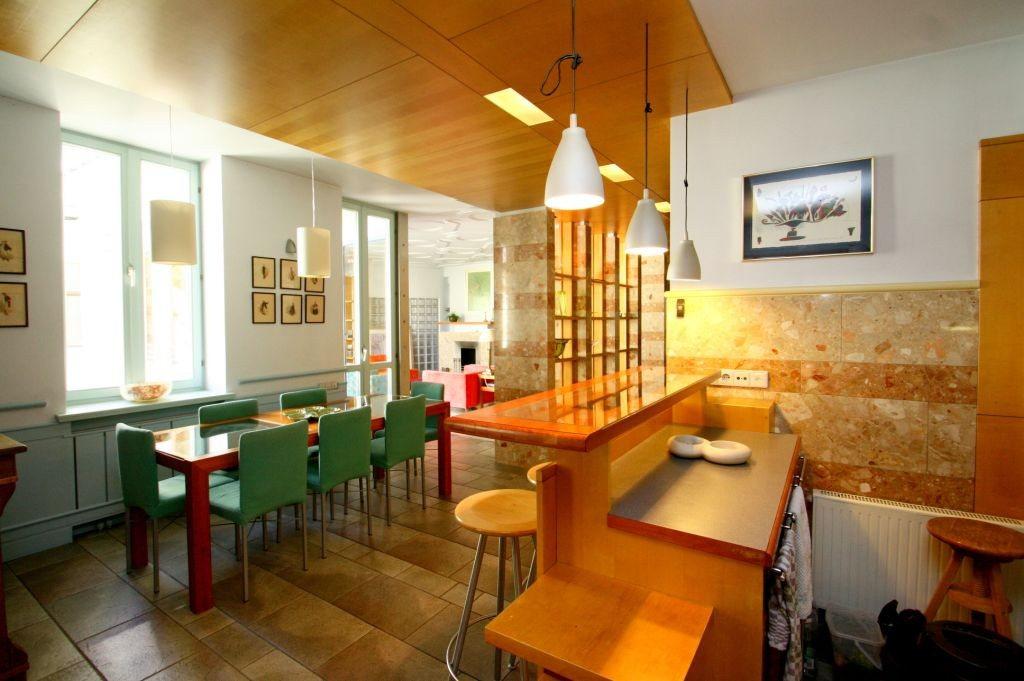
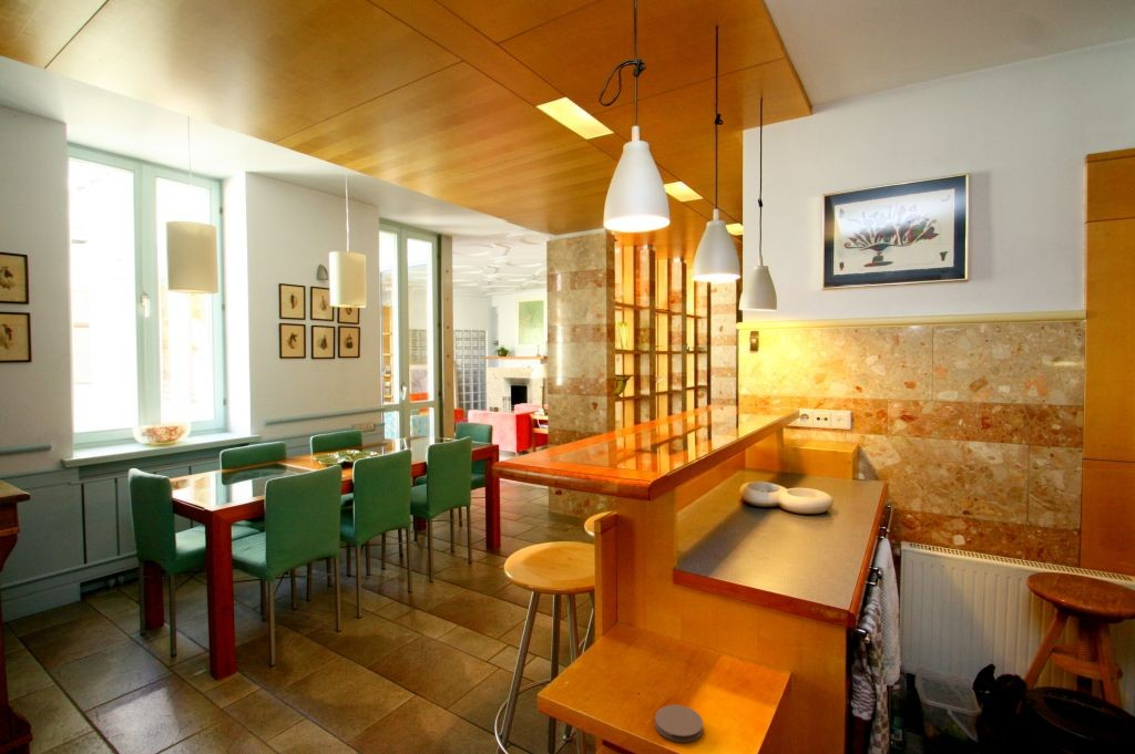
+ coaster [654,704,704,743]
